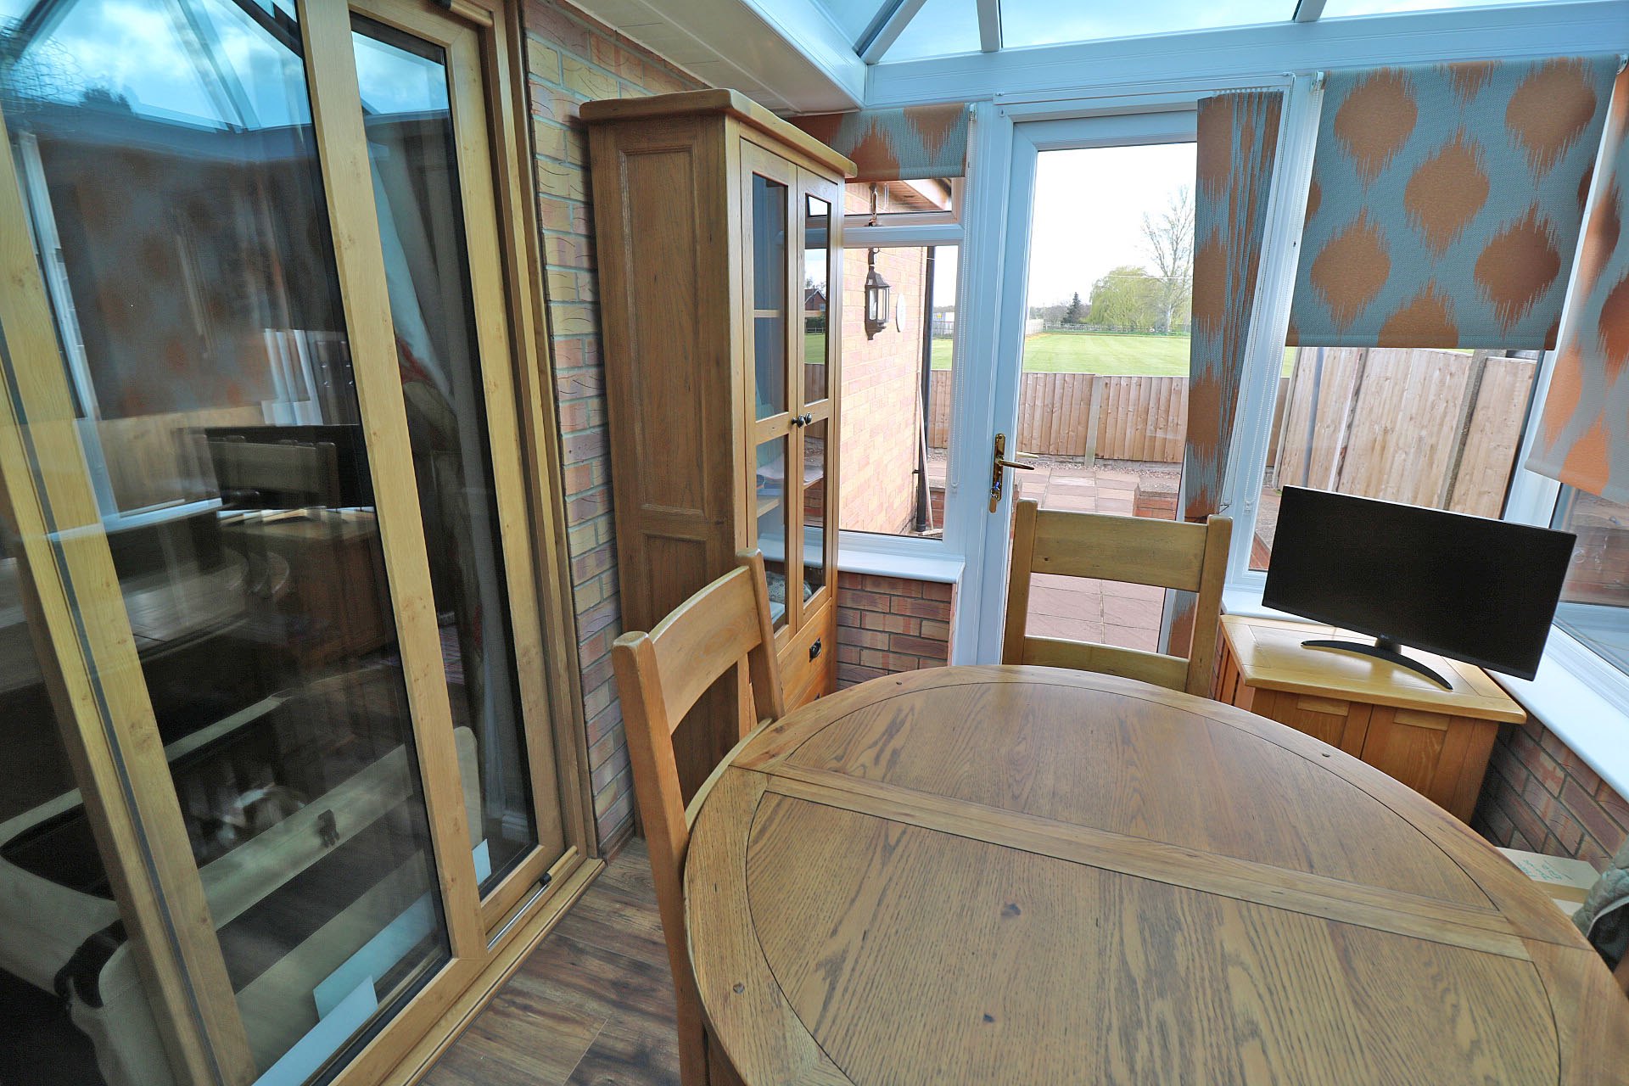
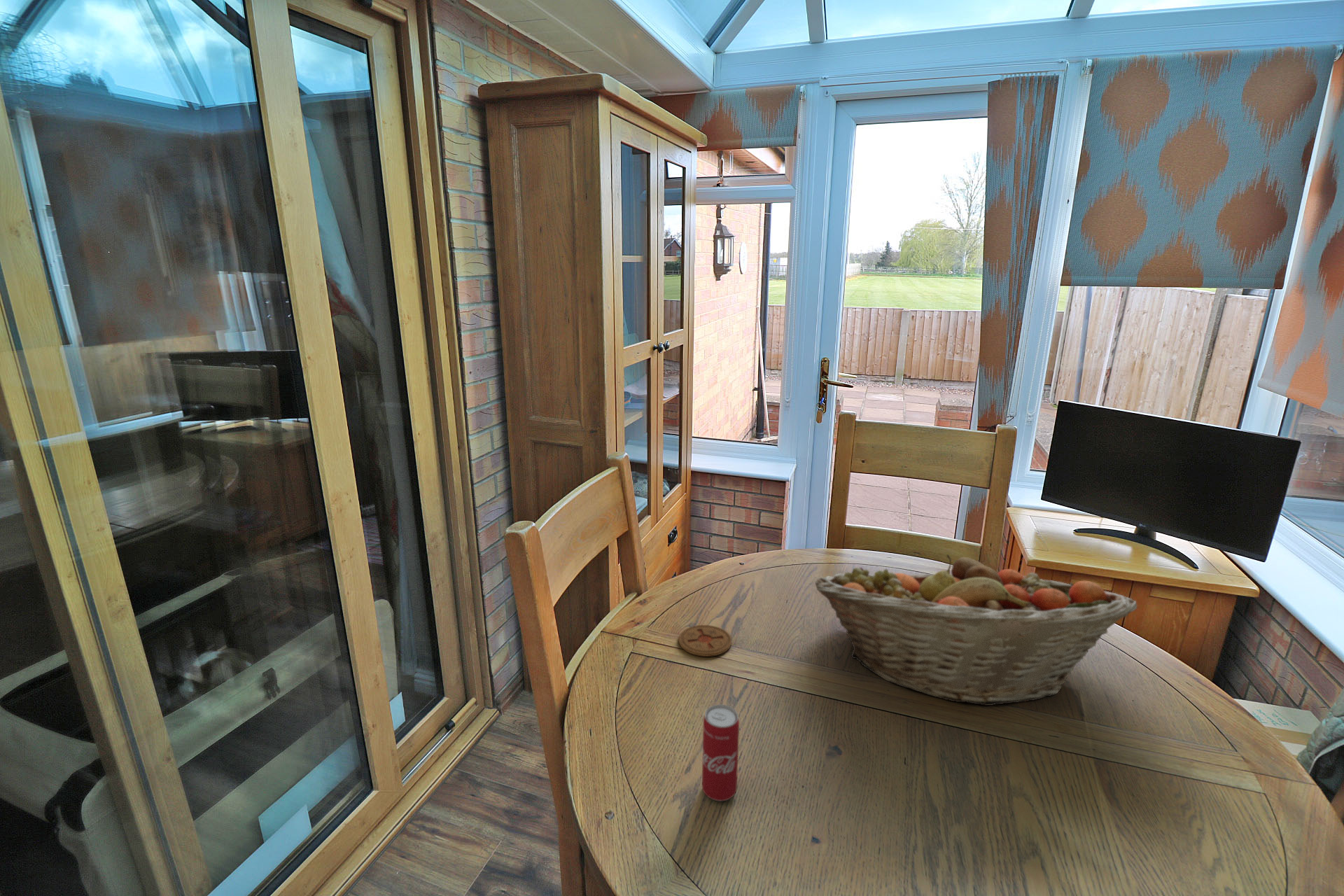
+ fruit basket [814,554,1138,706]
+ coaster [678,624,732,657]
+ beverage can [701,703,740,802]
